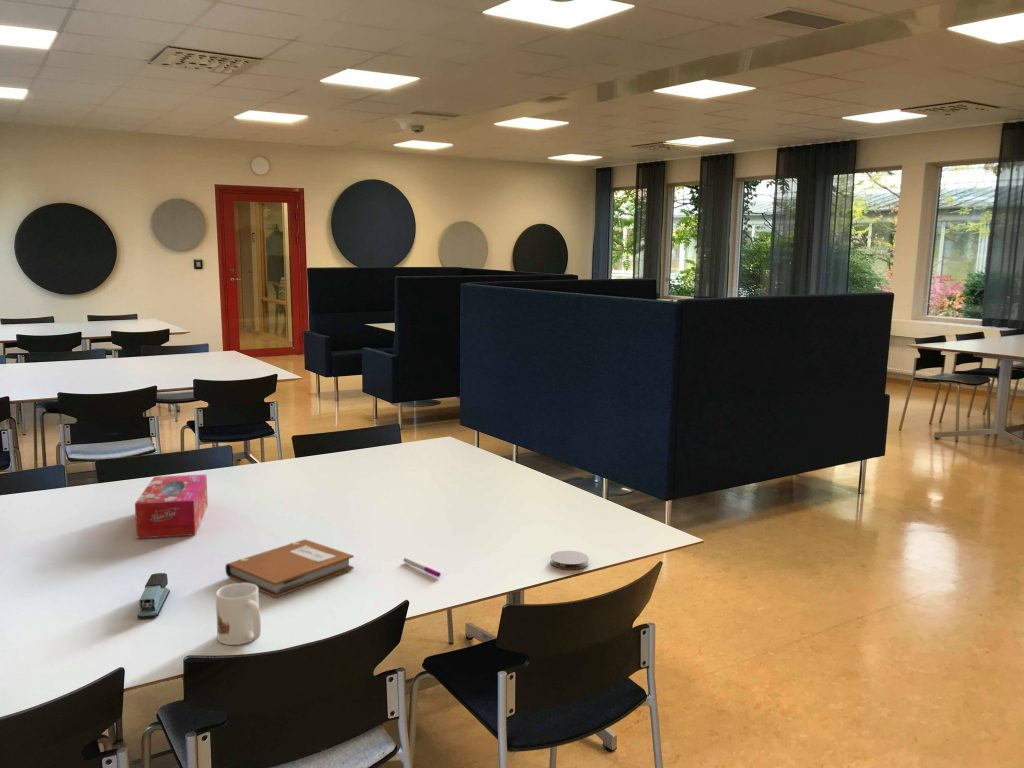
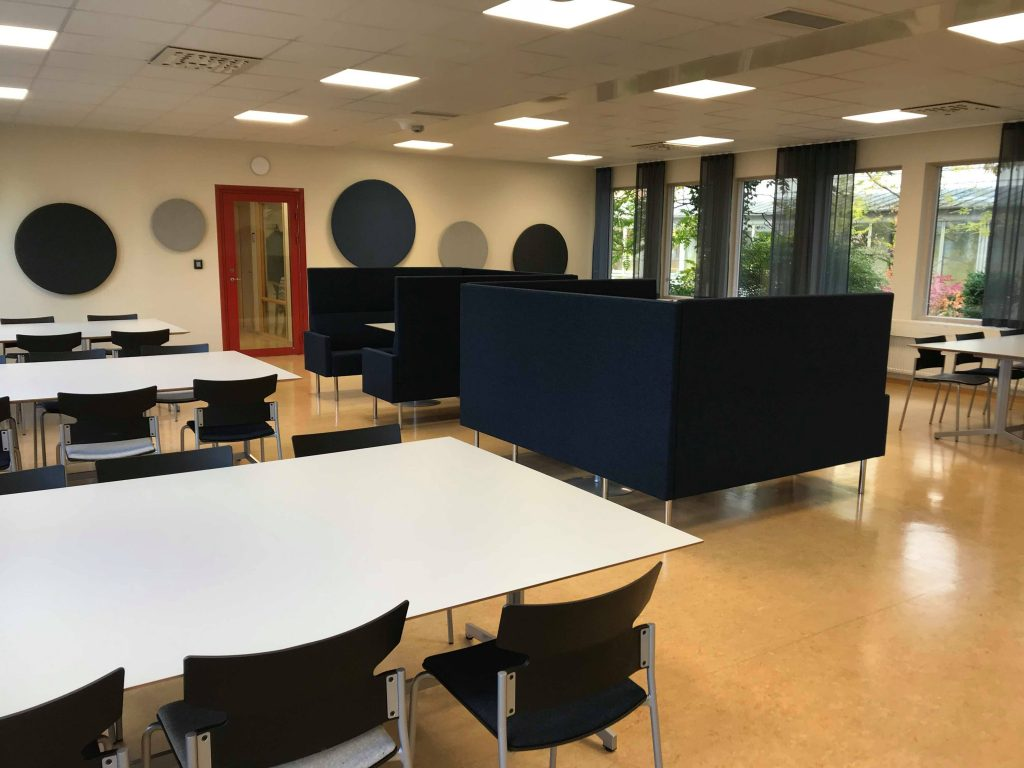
- notebook [224,538,355,598]
- pen [403,557,442,578]
- stapler [136,572,171,620]
- tissue box [134,473,209,539]
- mug [215,582,262,646]
- coaster [550,550,590,570]
